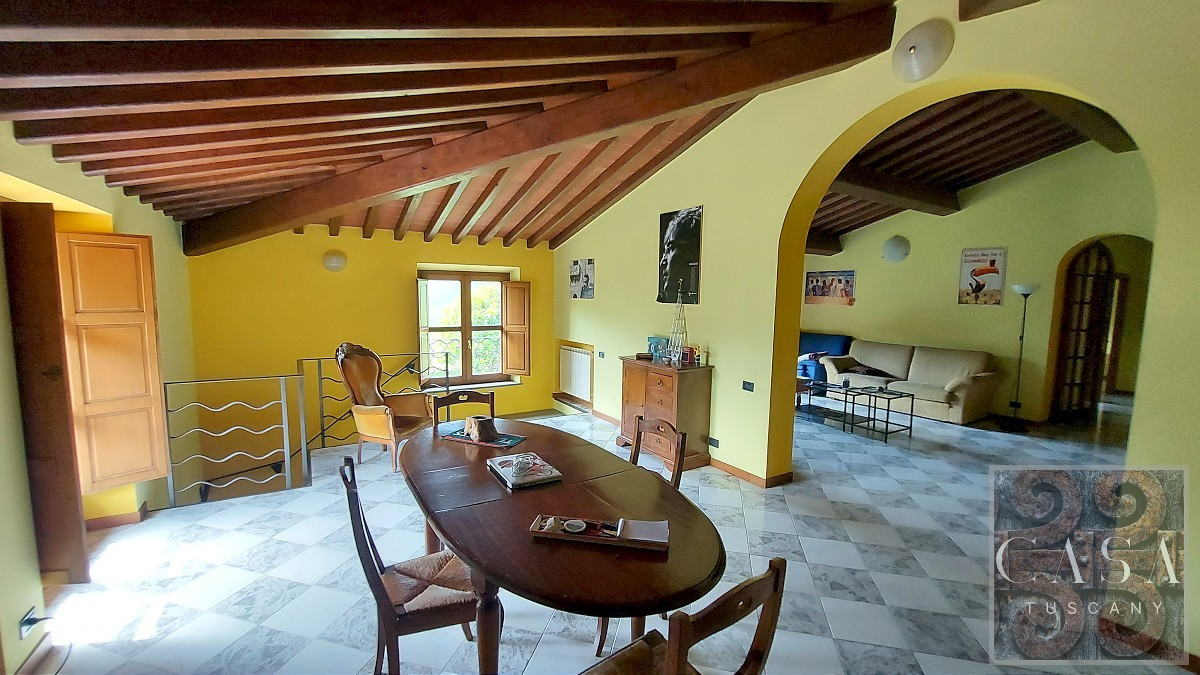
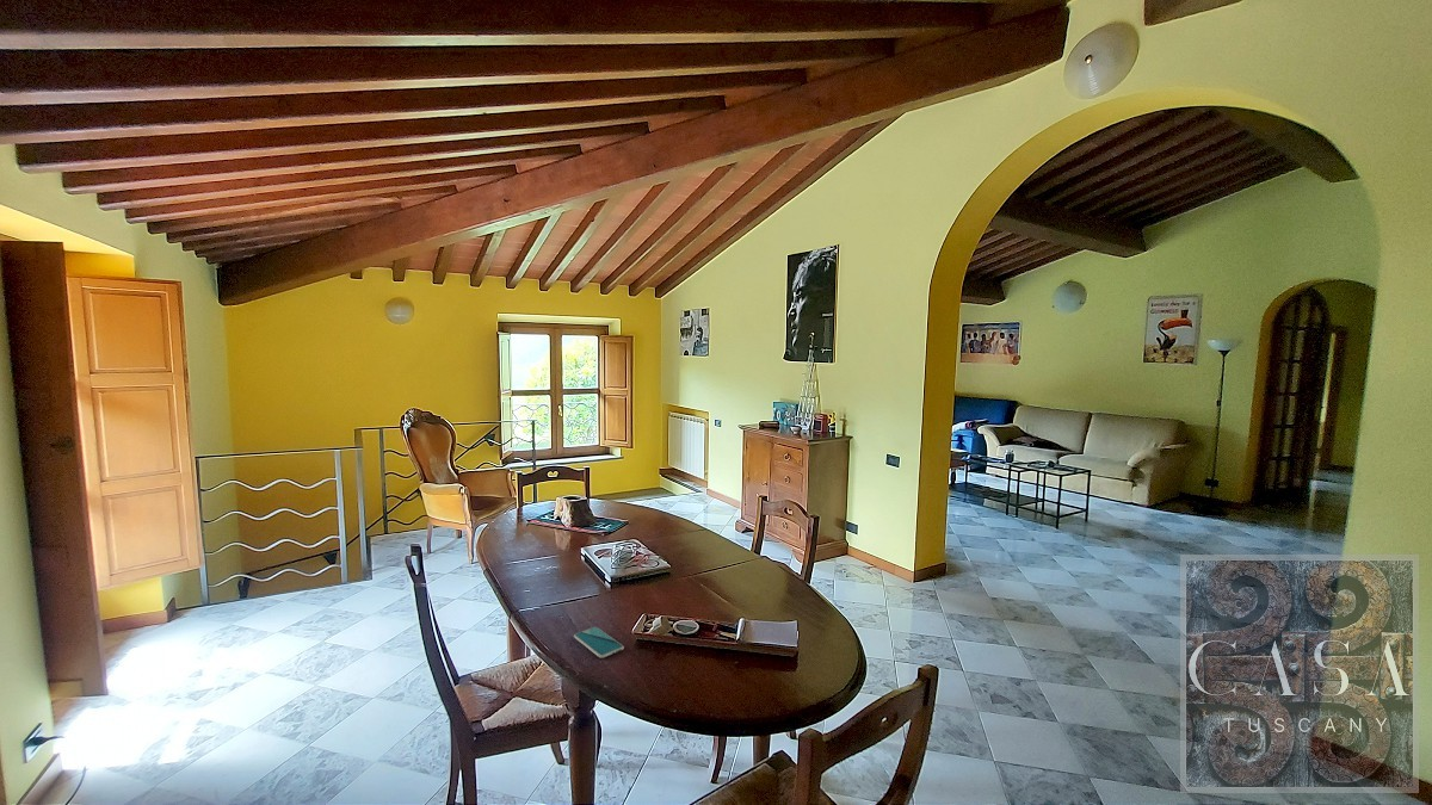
+ smartphone [573,626,625,660]
